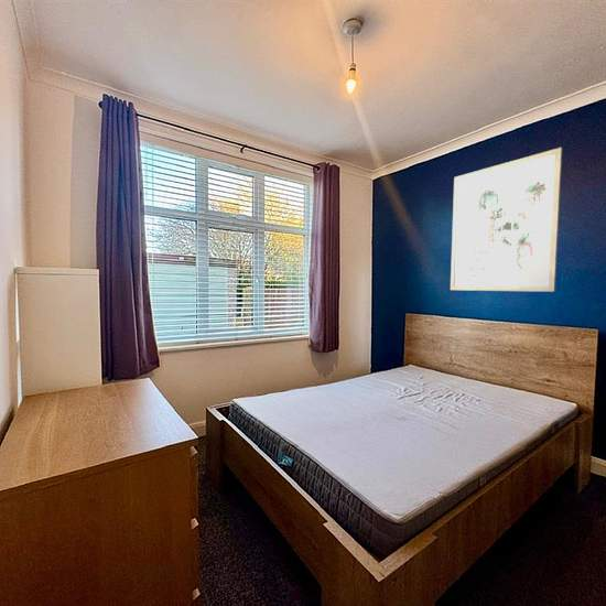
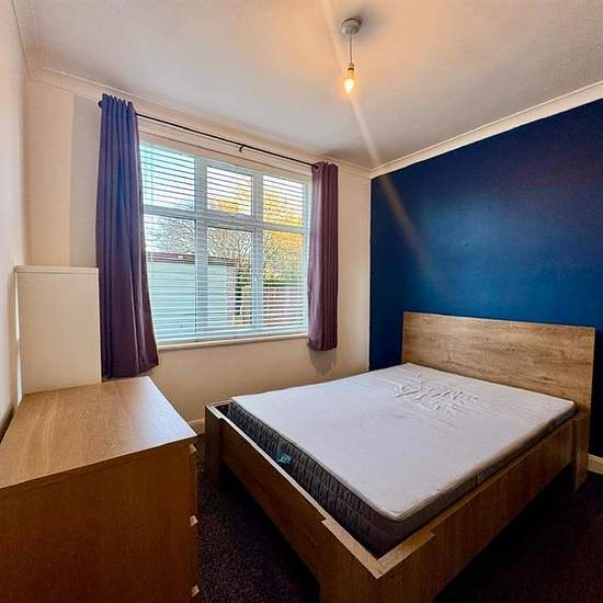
- wall art [450,147,563,293]
